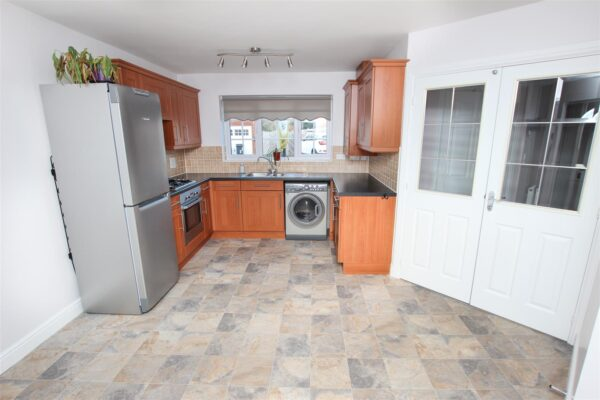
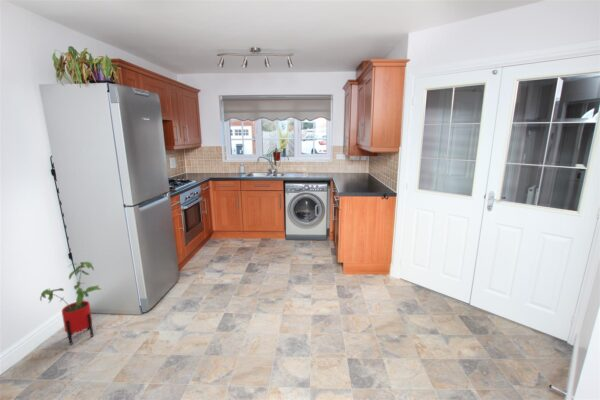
+ house plant [39,261,102,346]
